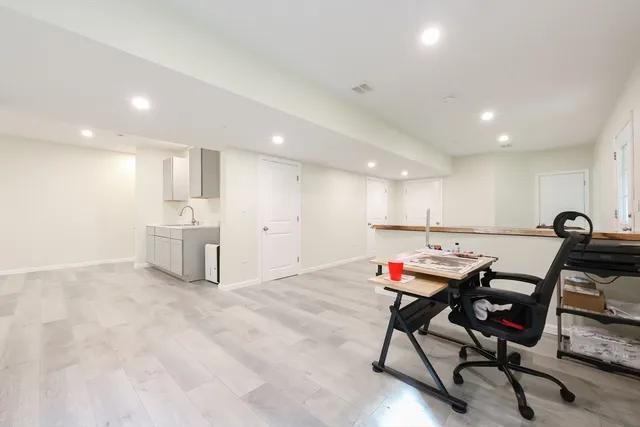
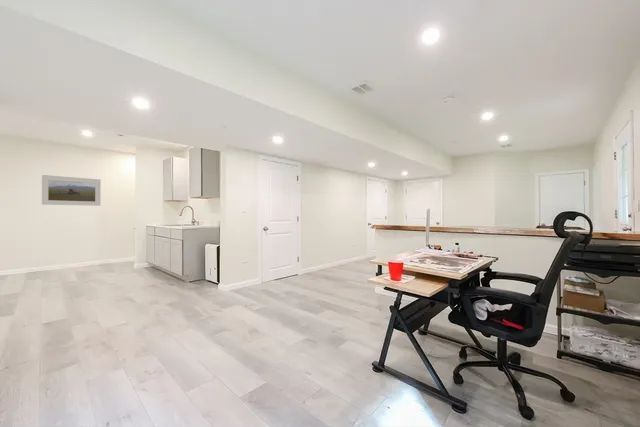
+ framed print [41,174,102,207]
